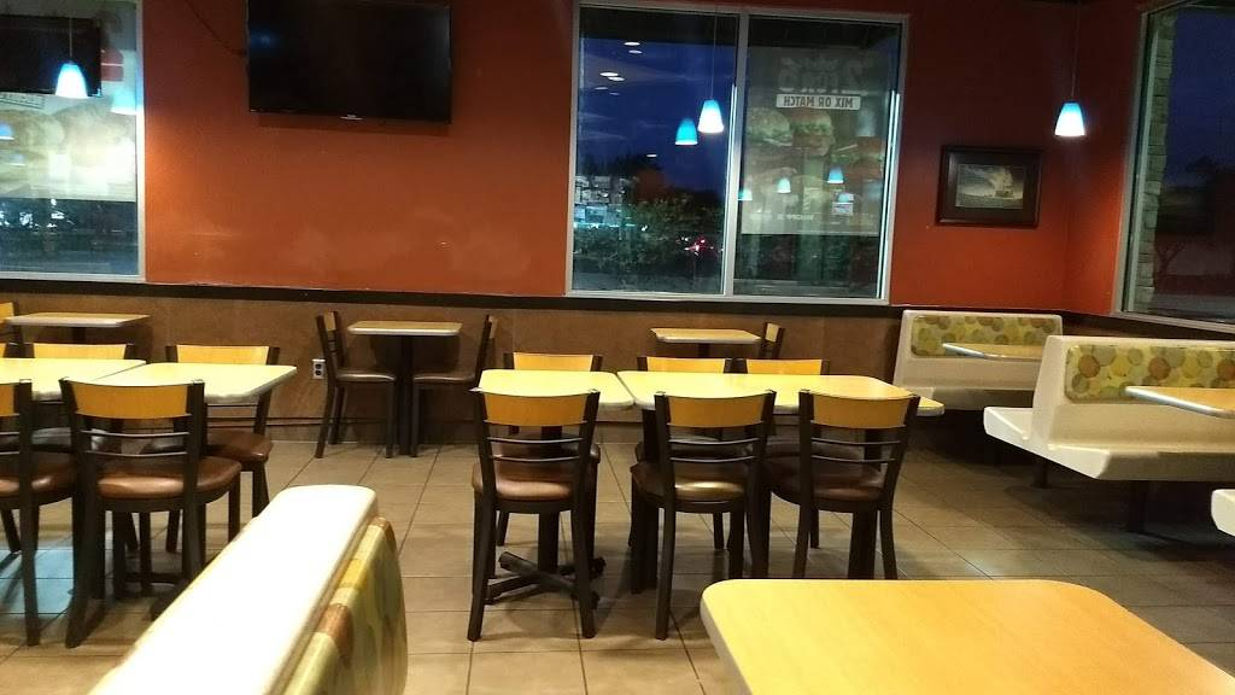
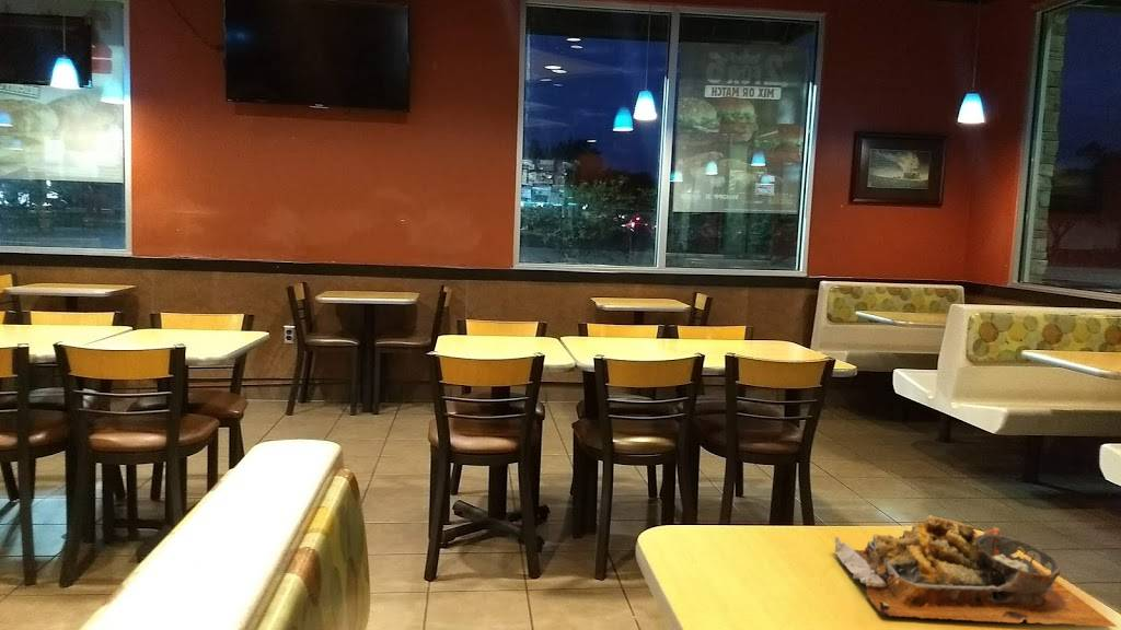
+ food tray [833,514,1118,628]
